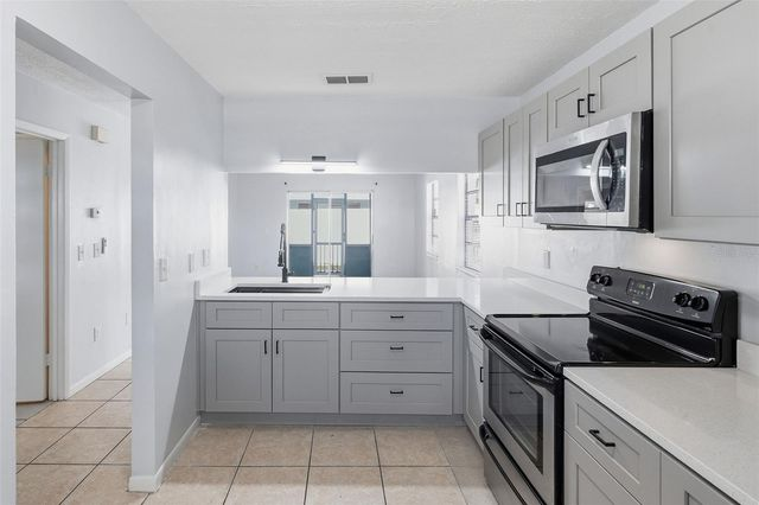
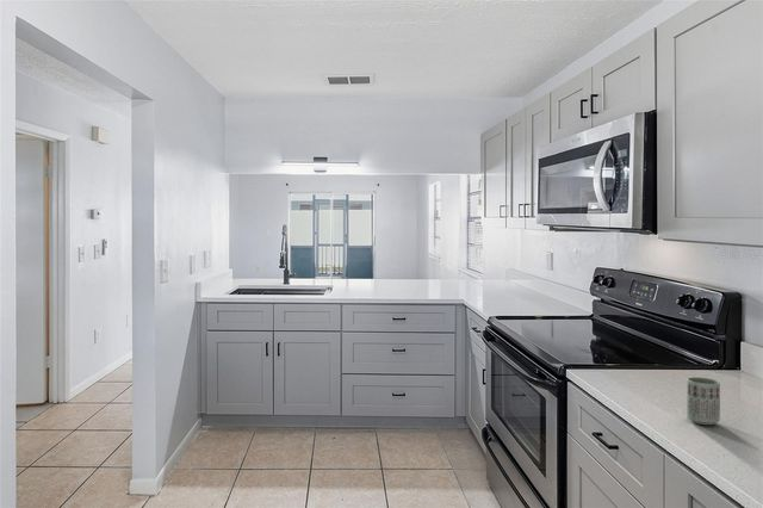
+ cup [686,376,721,426]
